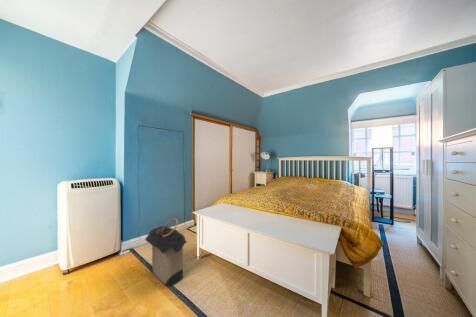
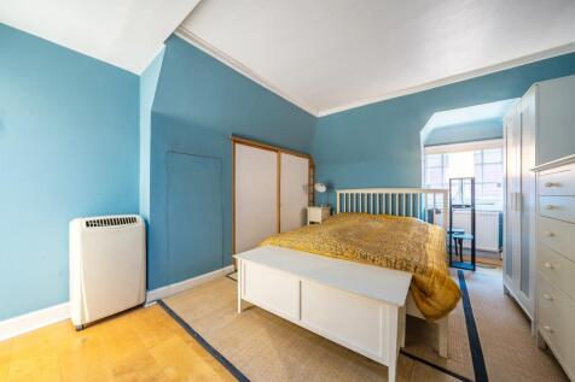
- laundry hamper [144,218,188,287]
